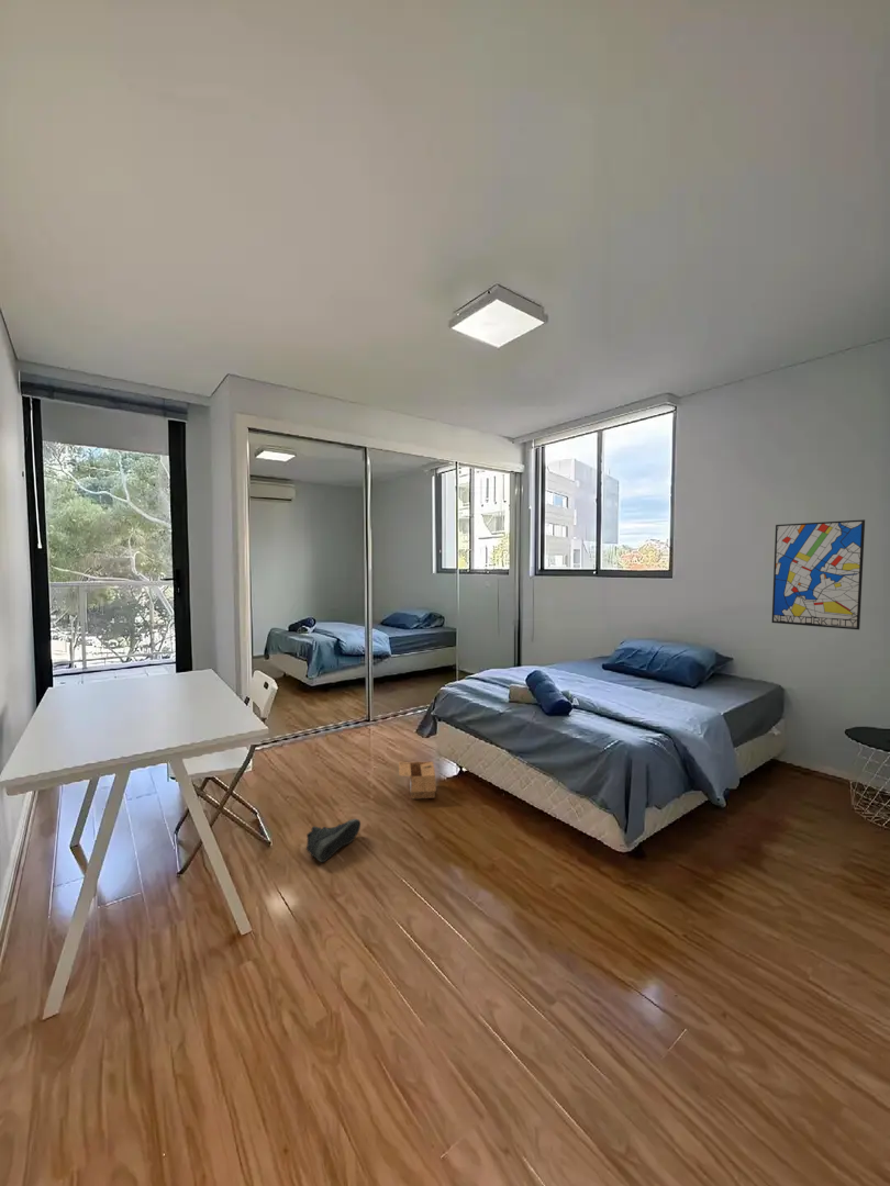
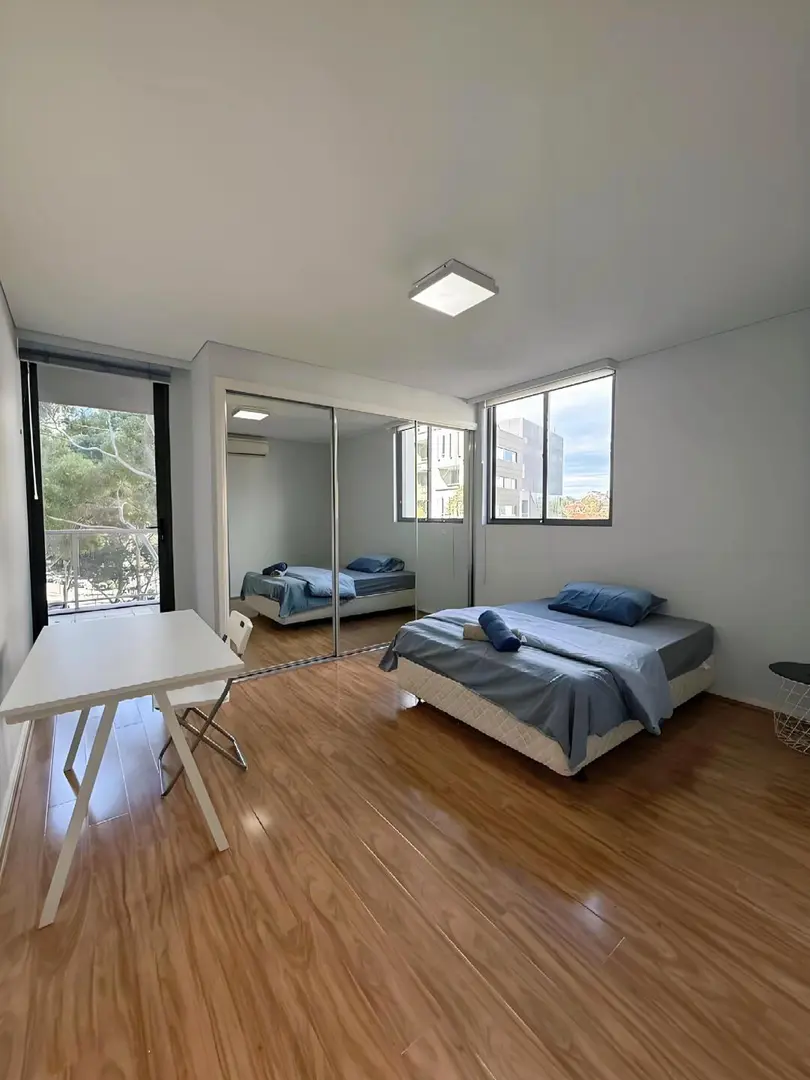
- wall art [771,518,866,630]
- sneaker [305,818,361,863]
- carton [398,760,437,801]
